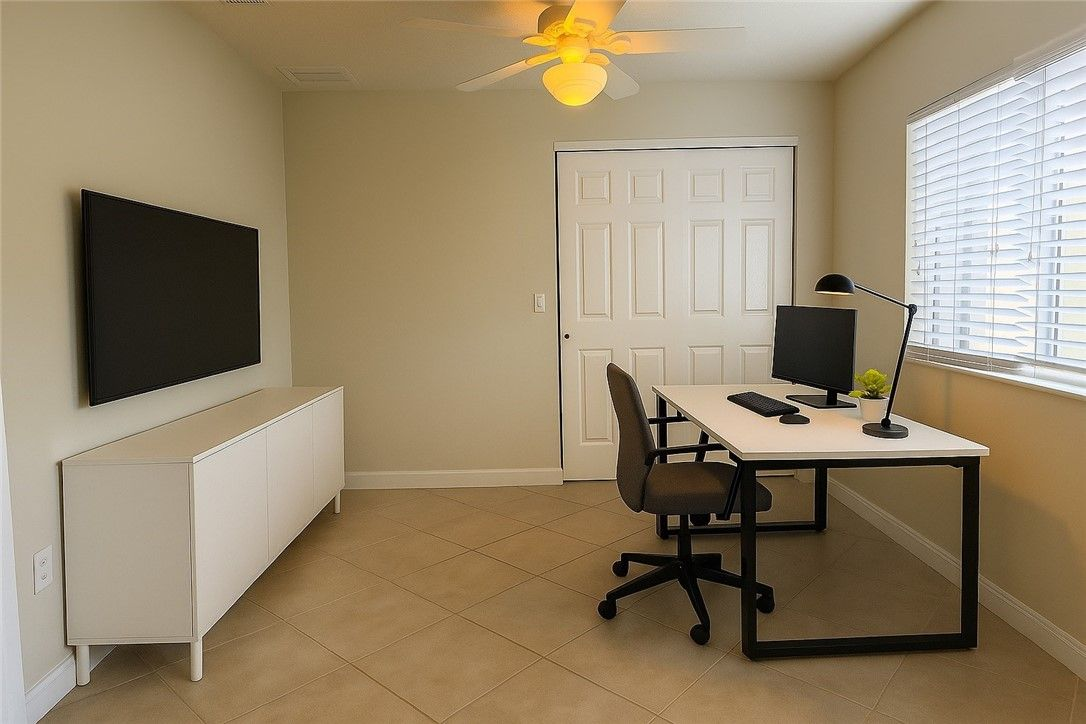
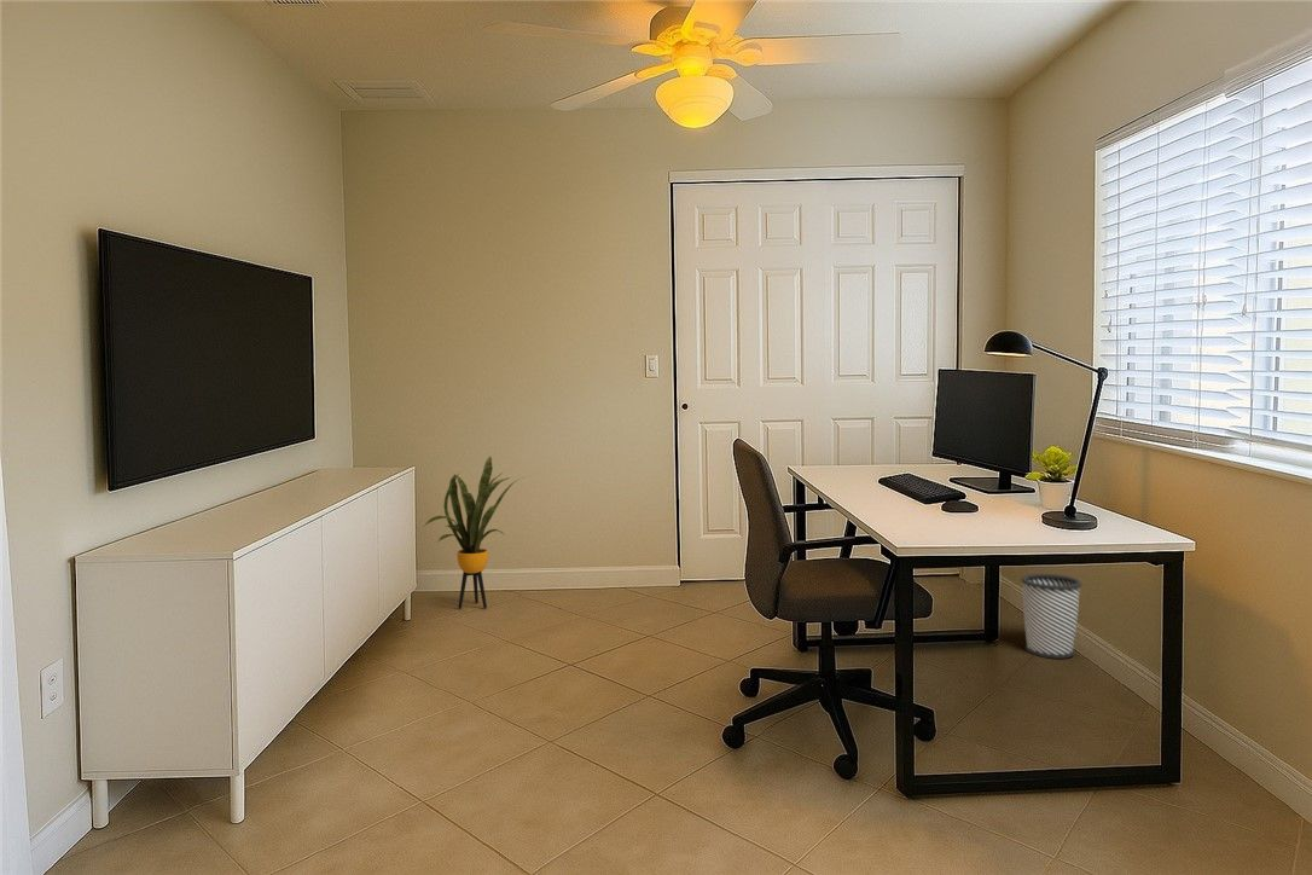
+ house plant [424,454,526,610]
+ wastebasket [1020,573,1082,660]
